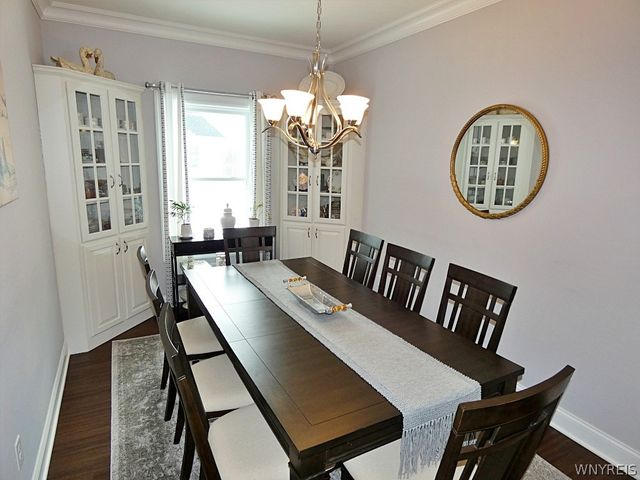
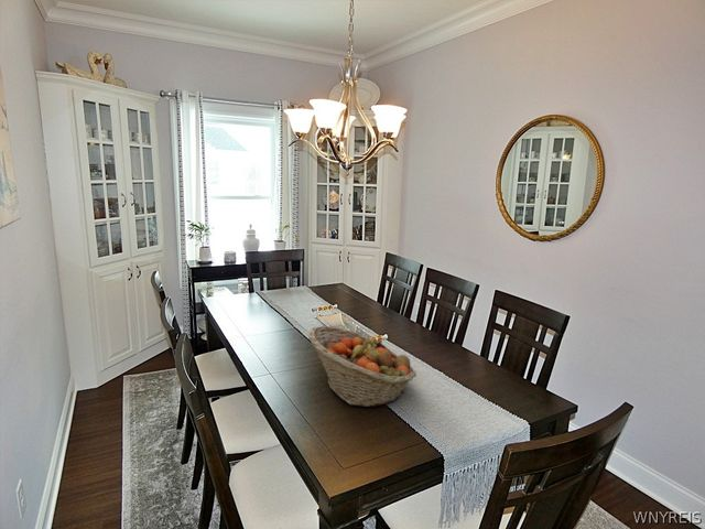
+ fruit basket [307,325,417,408]
